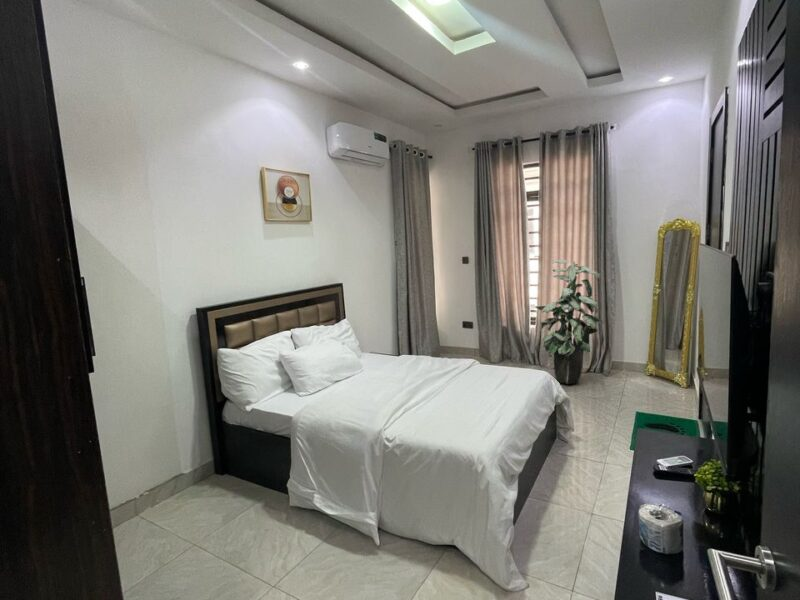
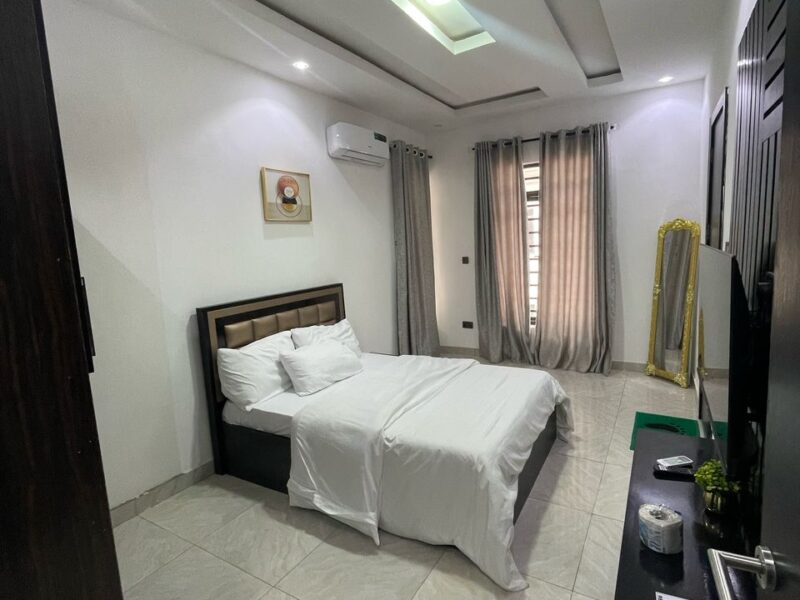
- indoor plant [534,259,604,385]
